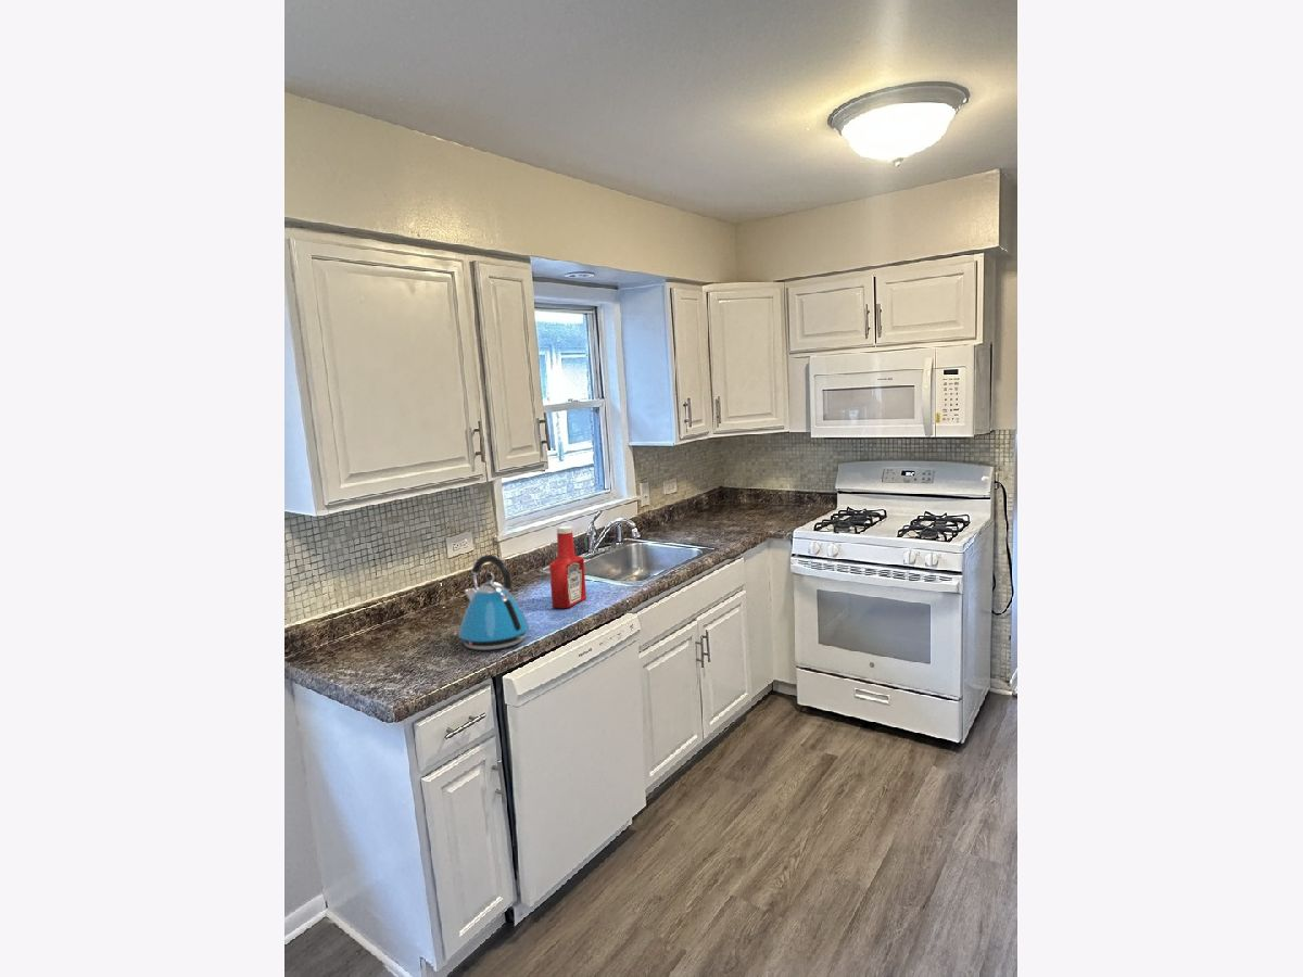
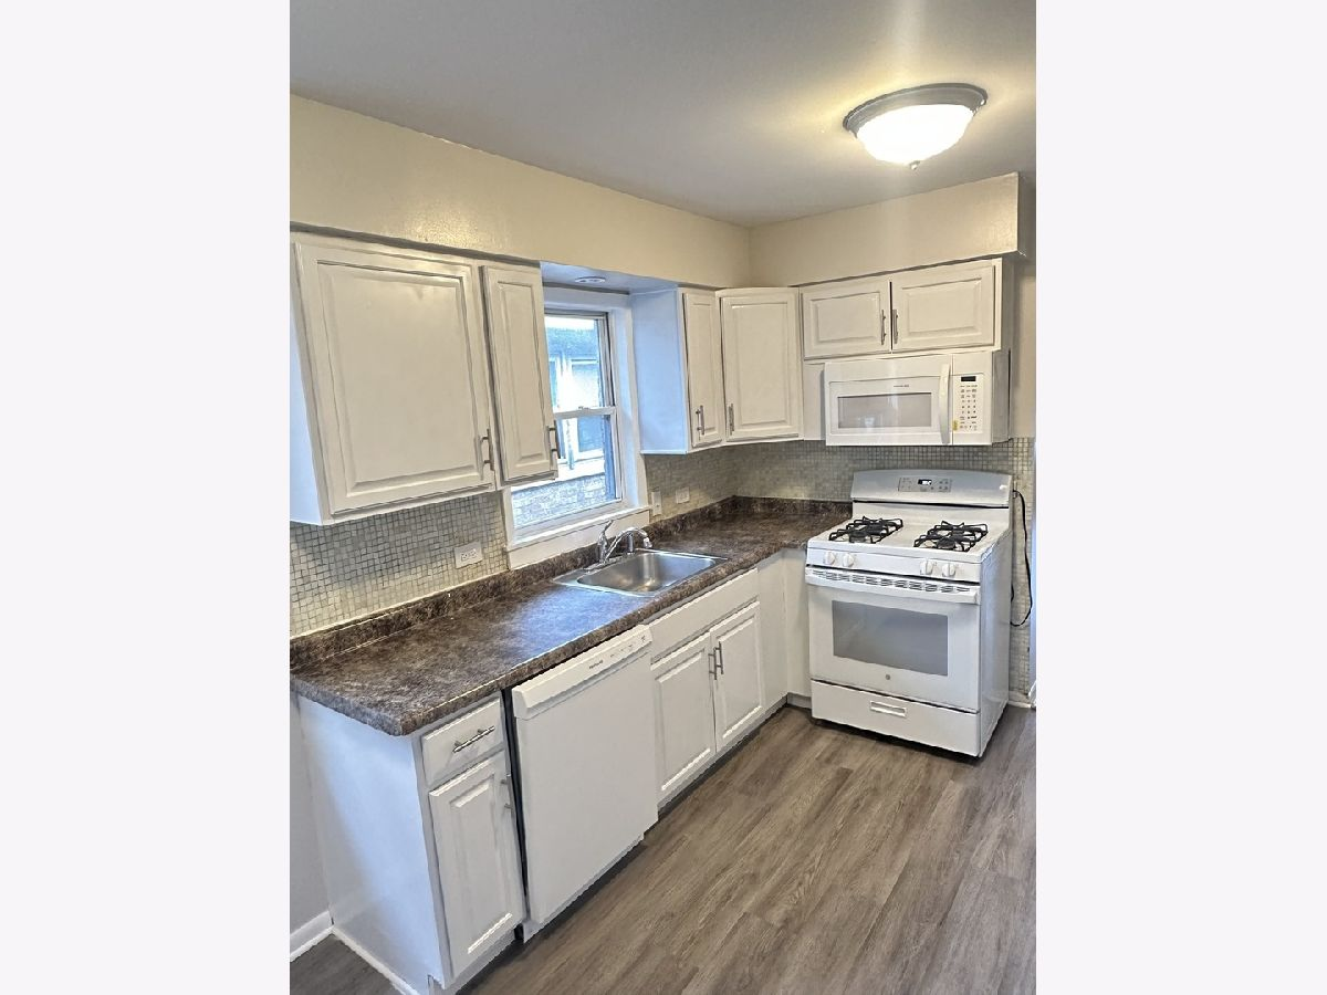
- soap bottle [548,525,587,609]
- kettle [457,554,530,651]
